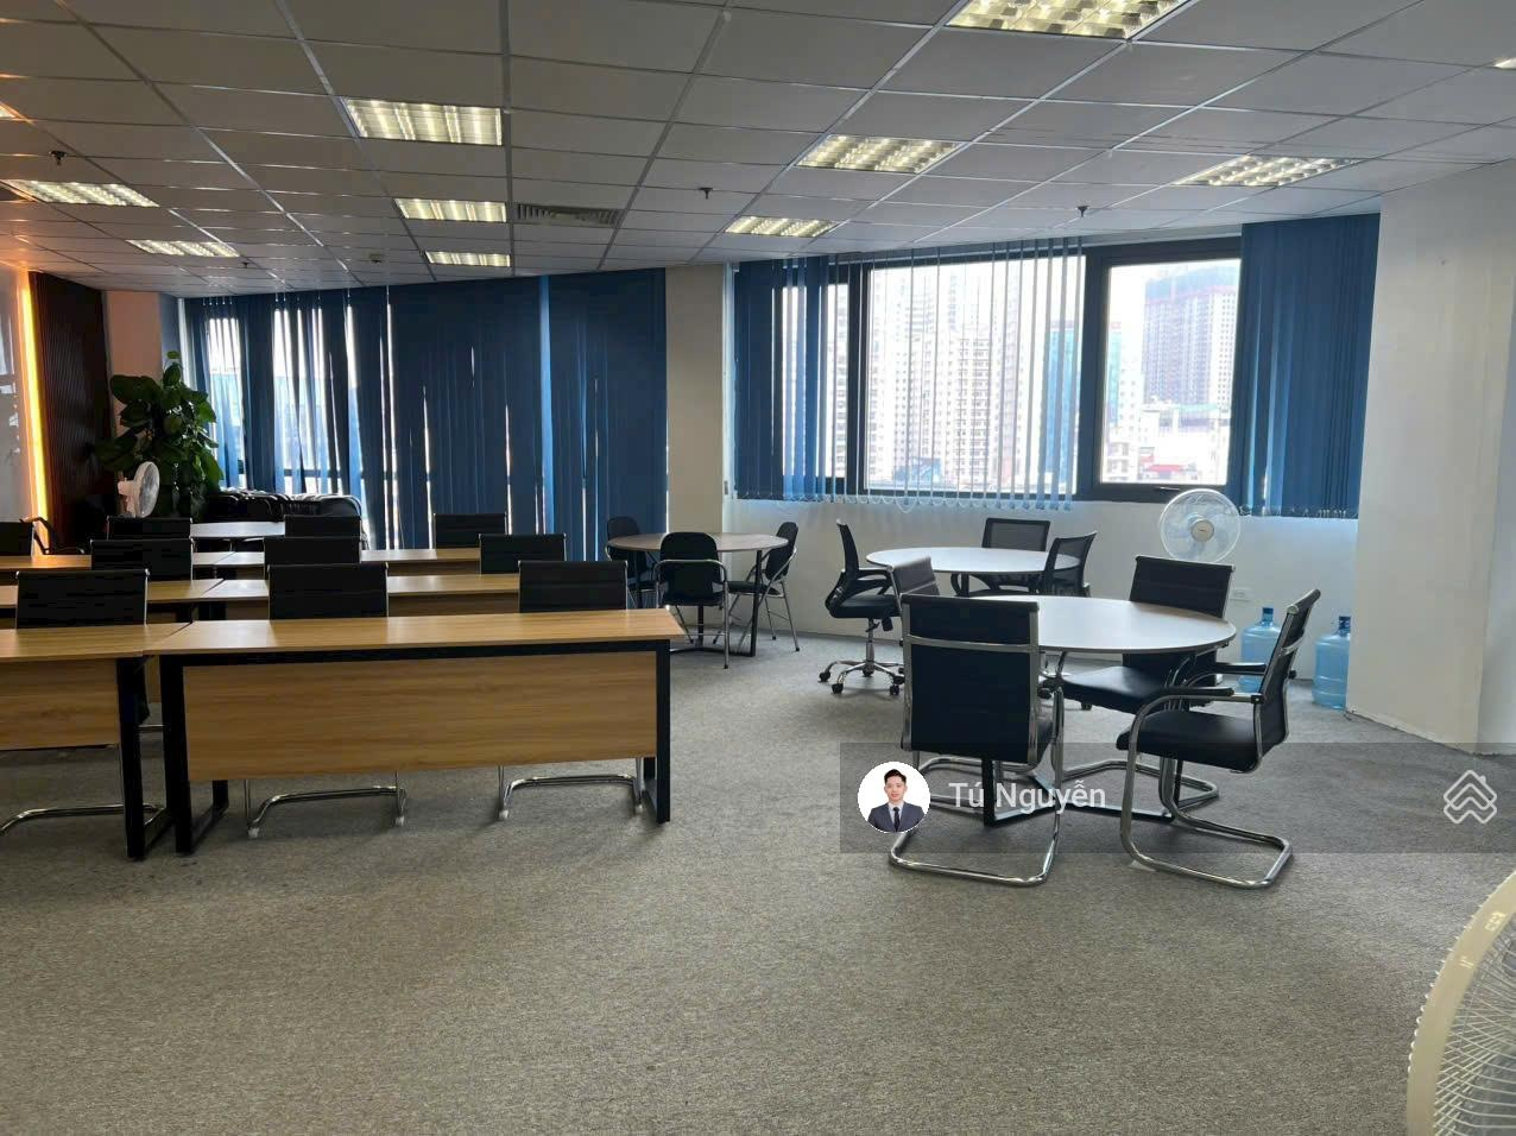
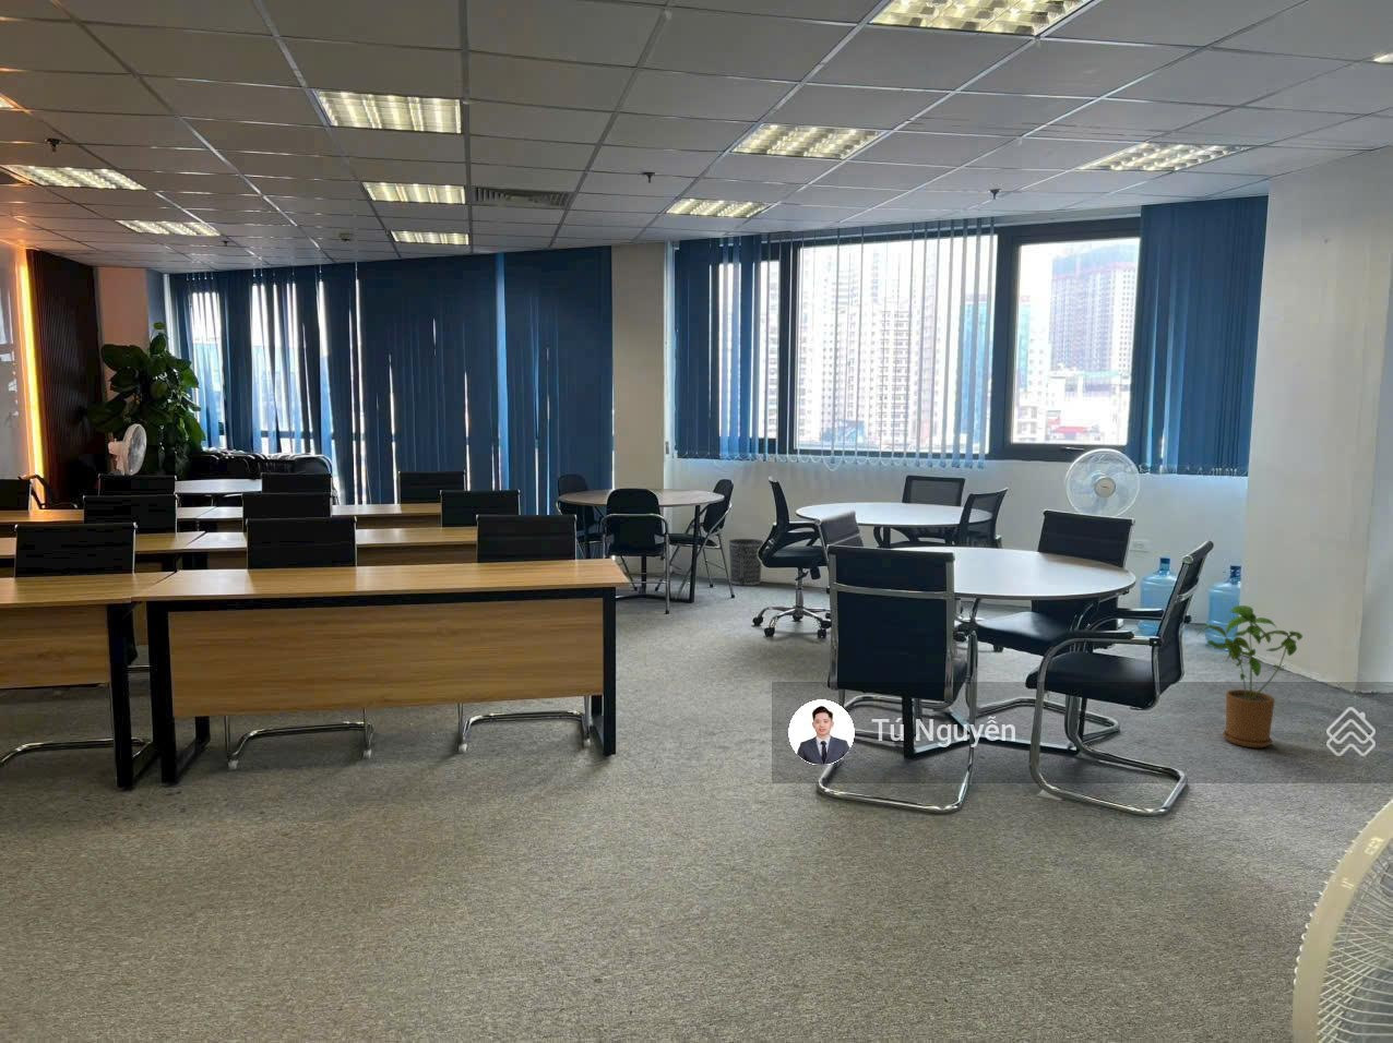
+ house plant [1196,605,1303,748]
+ wastebasket [728,538,764,587]
